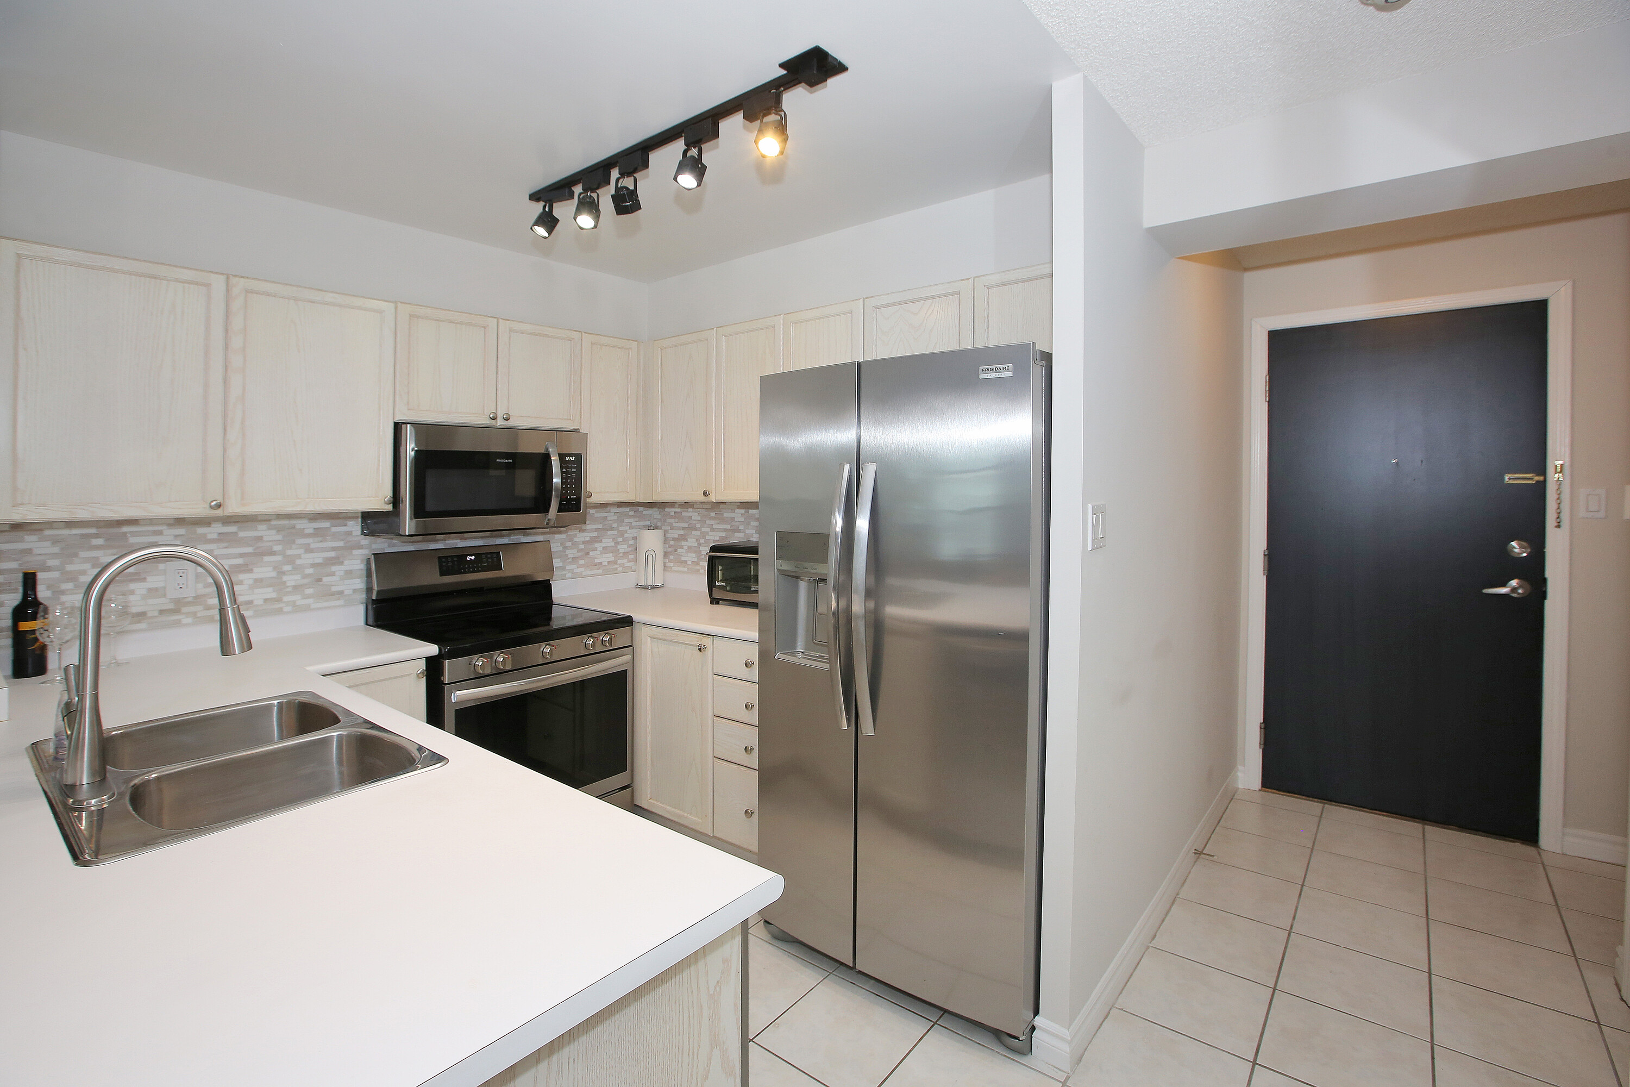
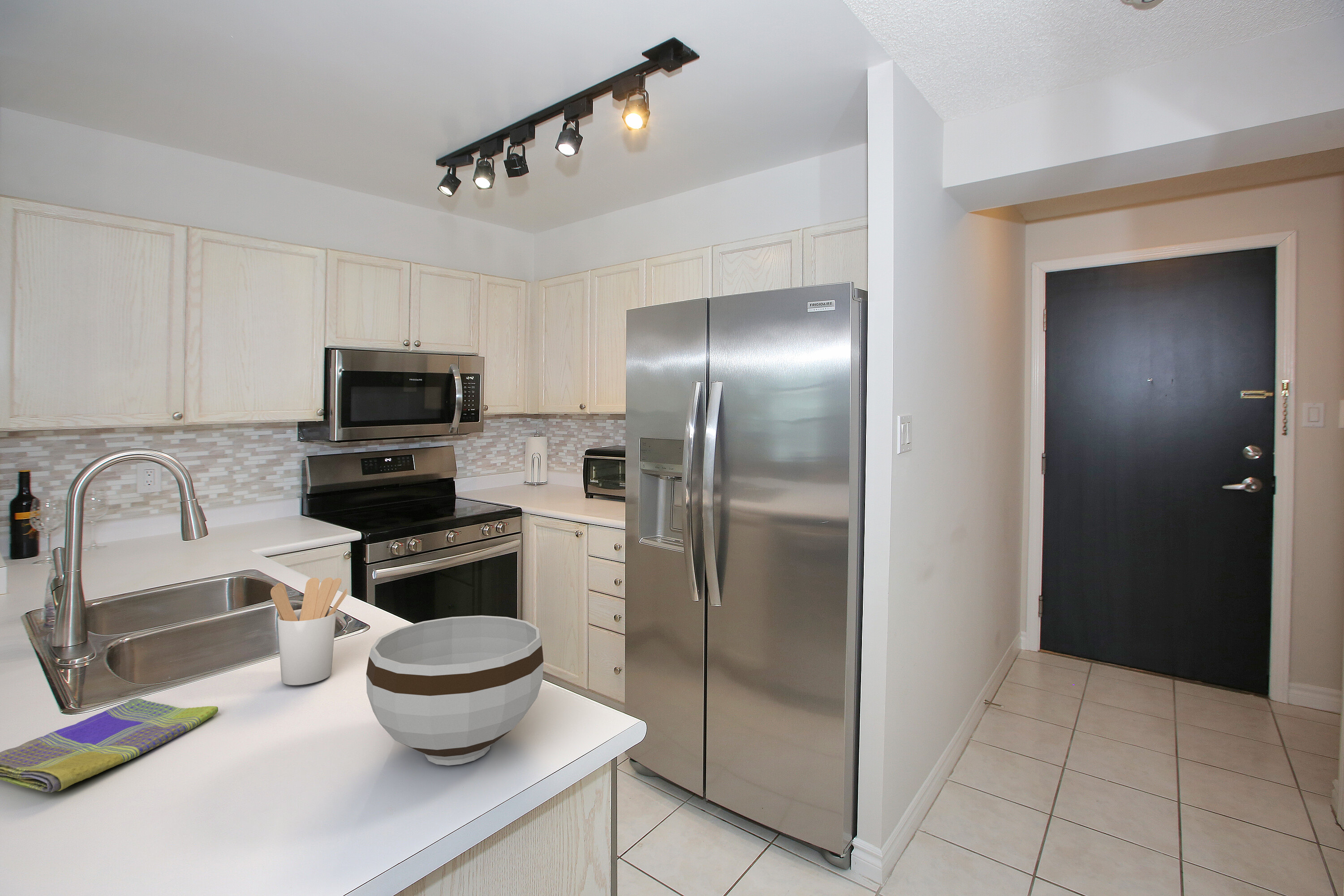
+ dish towel [0,698,219,793]
+ bowl [366,615,544,766]
+ utensil holder [270,577,348,686]
